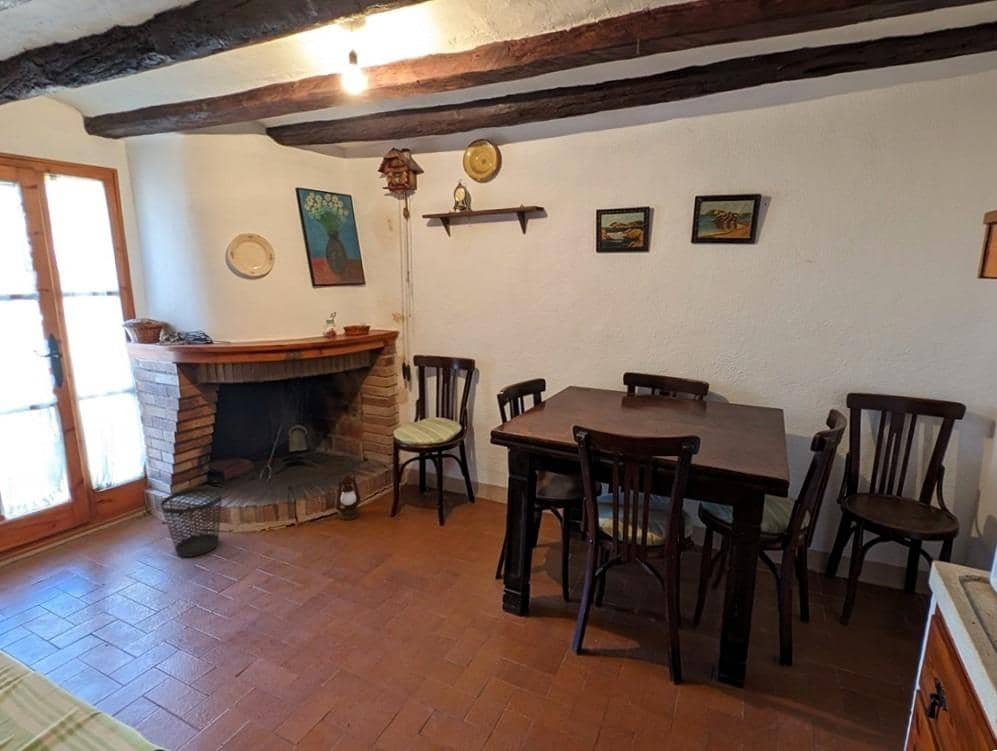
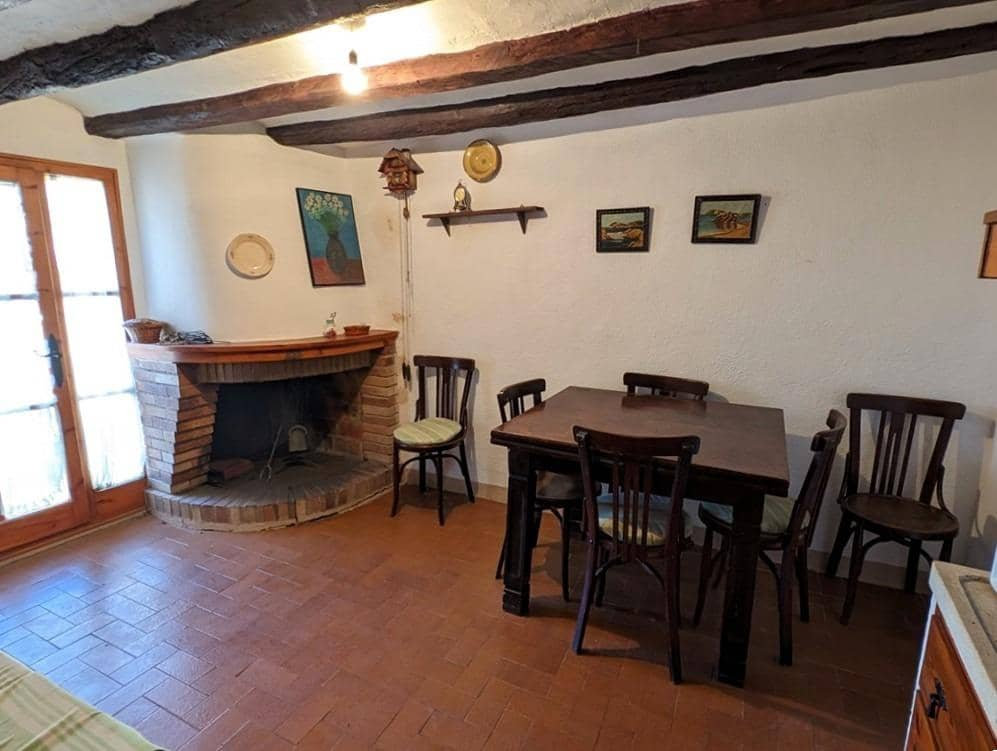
- wastebasket [159,486,223,558]
- lantern [335,455,362,522]
